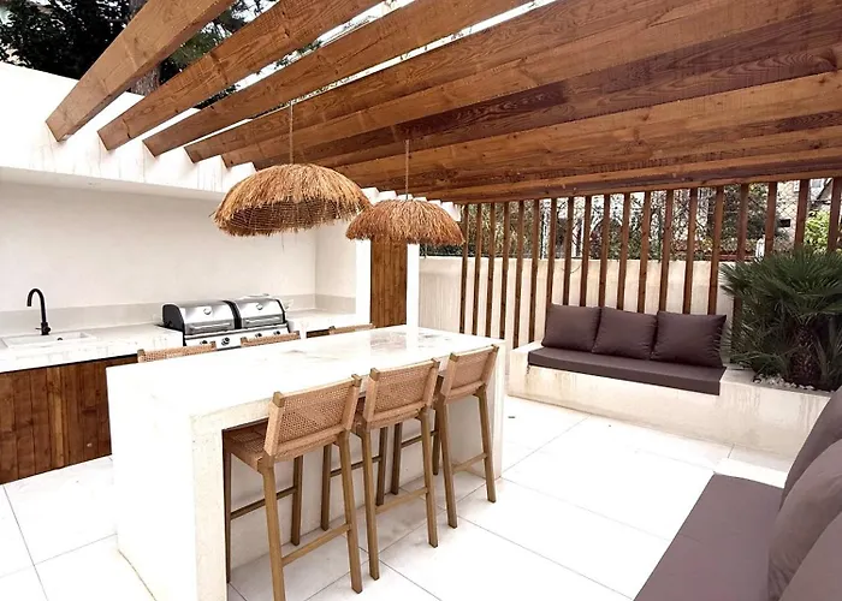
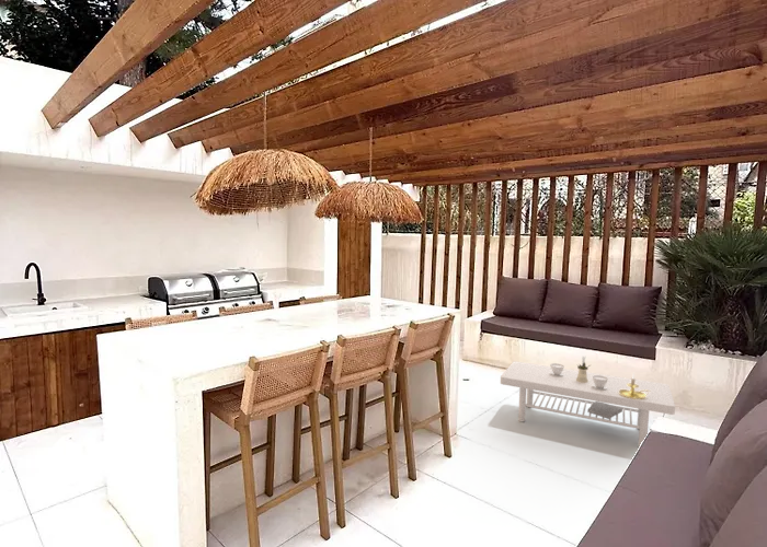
+ coffee table [500,357,676,447]
+ candle holder [619,372,651,399]
